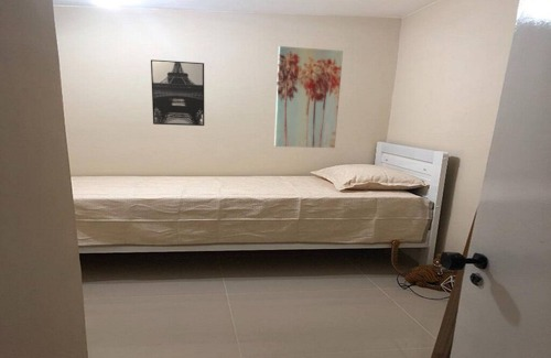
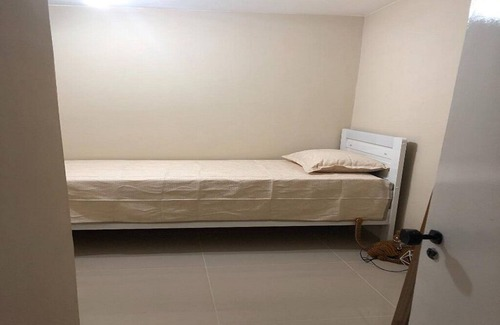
- wall art [150,58,205,127]
- wall art [273,45,344,149]
